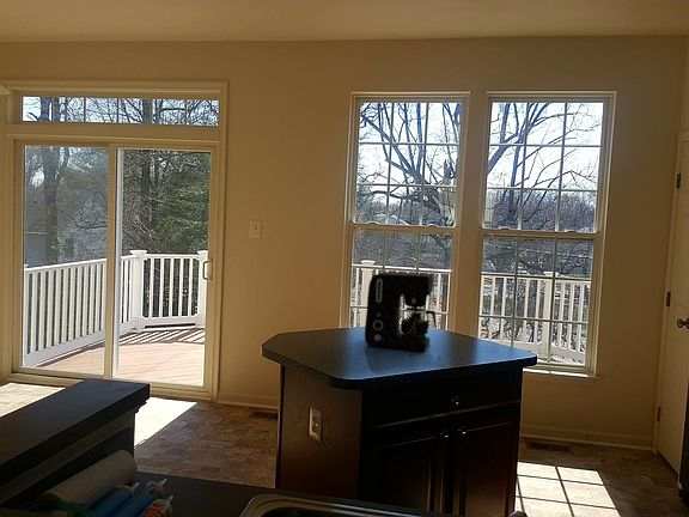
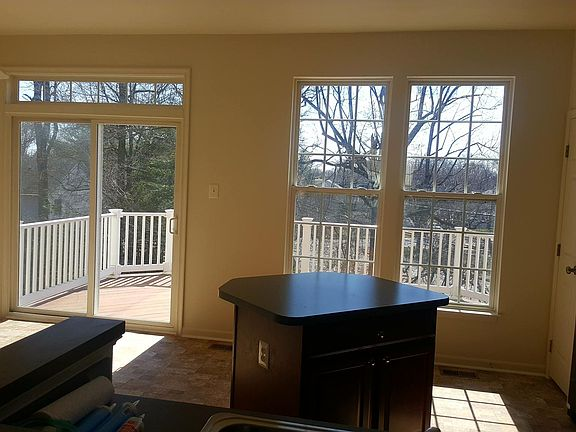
- coffee maker [364,270,438,352]
